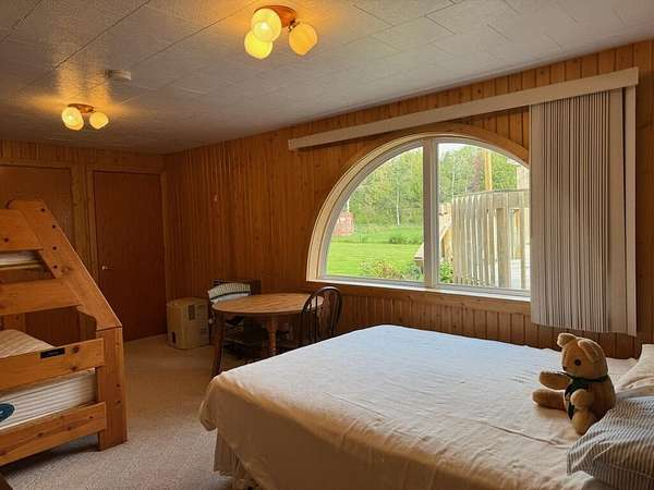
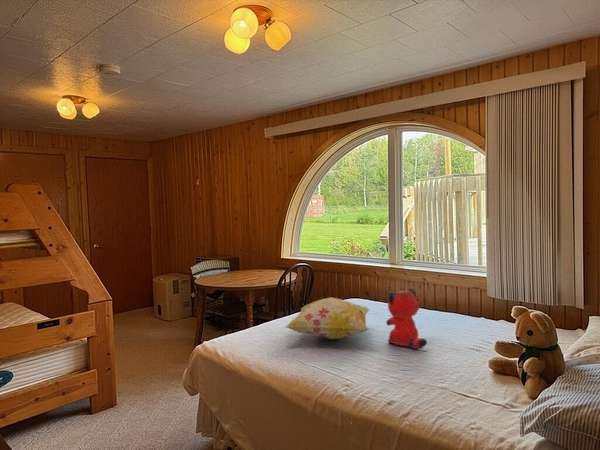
+ stuffed animal [385,287,428,350]
+ decorative pillow [284,296,371,341]
